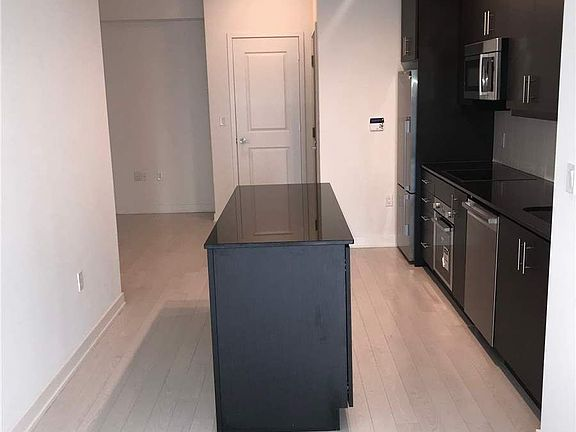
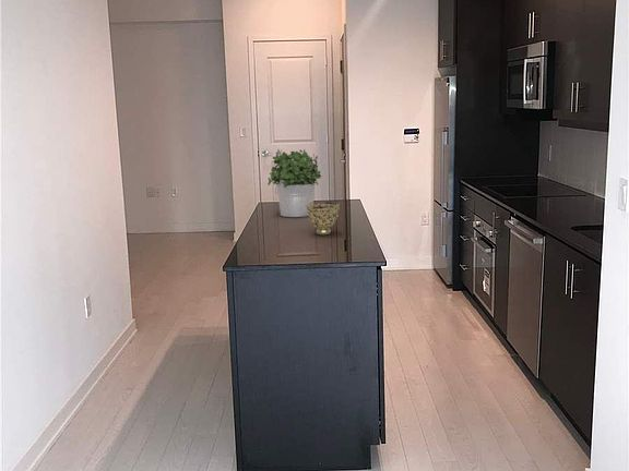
+ potted plant [266,148,322,218]
+ decorative bowl [306,201,341,235]
